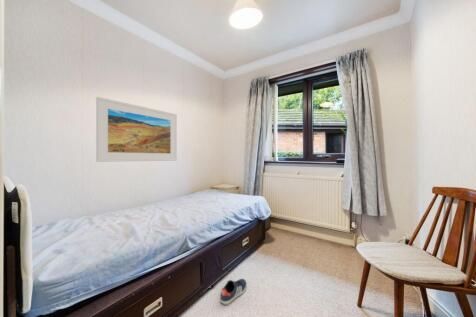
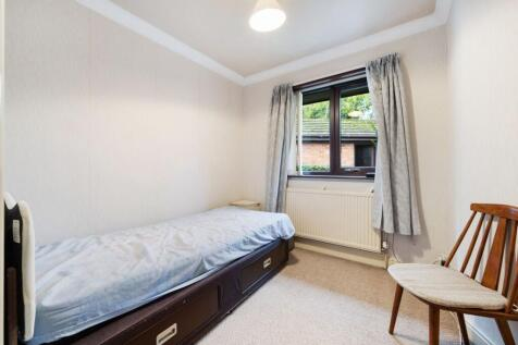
- sneaker [219,278,248,306]
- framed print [95,96,178,163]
